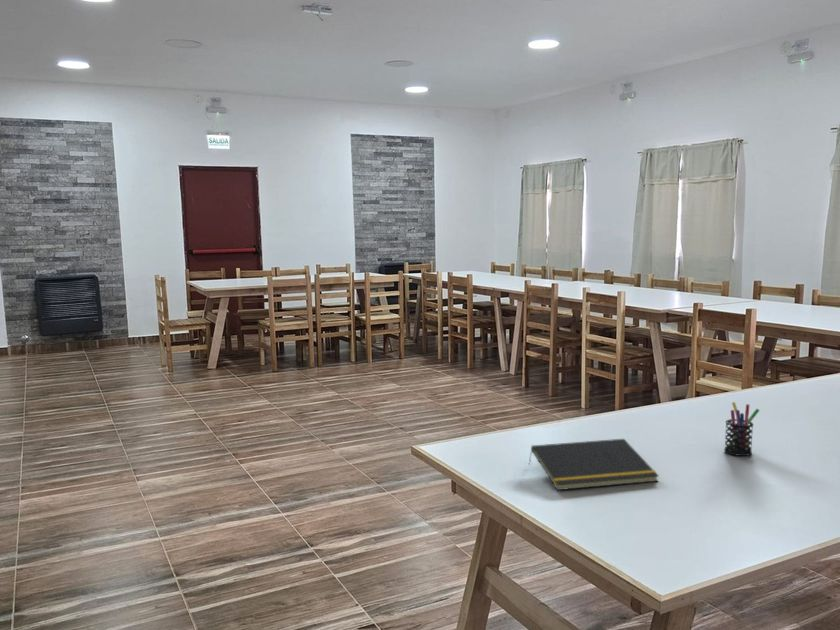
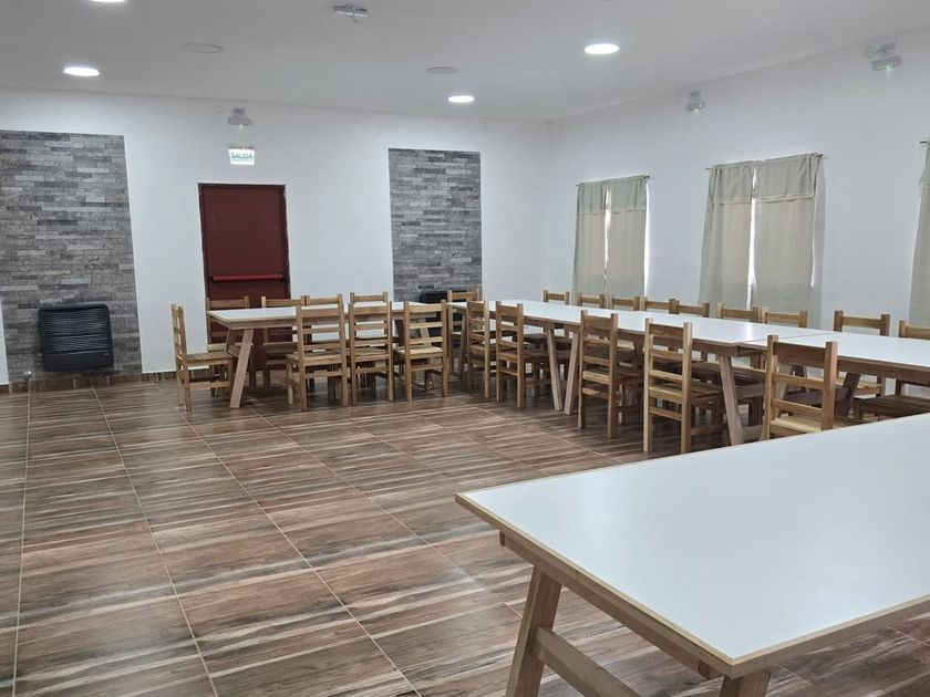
- pen holder [723,401,761,457]
- notepad [527,438,660,491]
